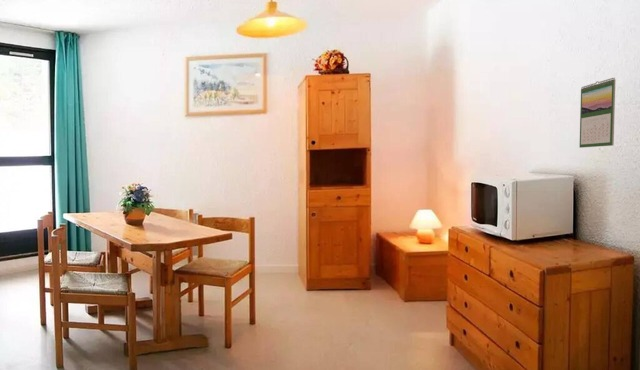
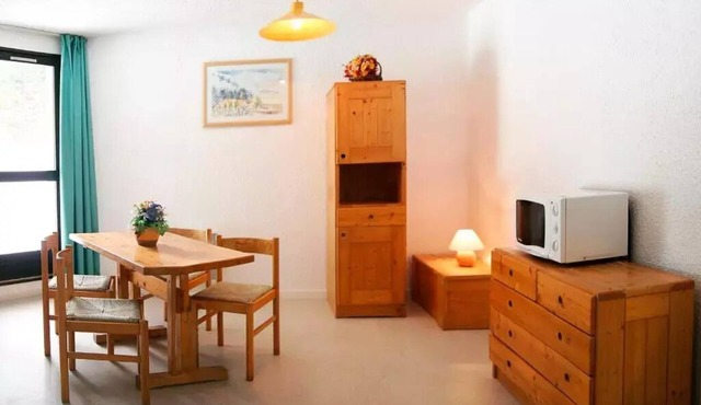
- calendar [579,77,616,149]
